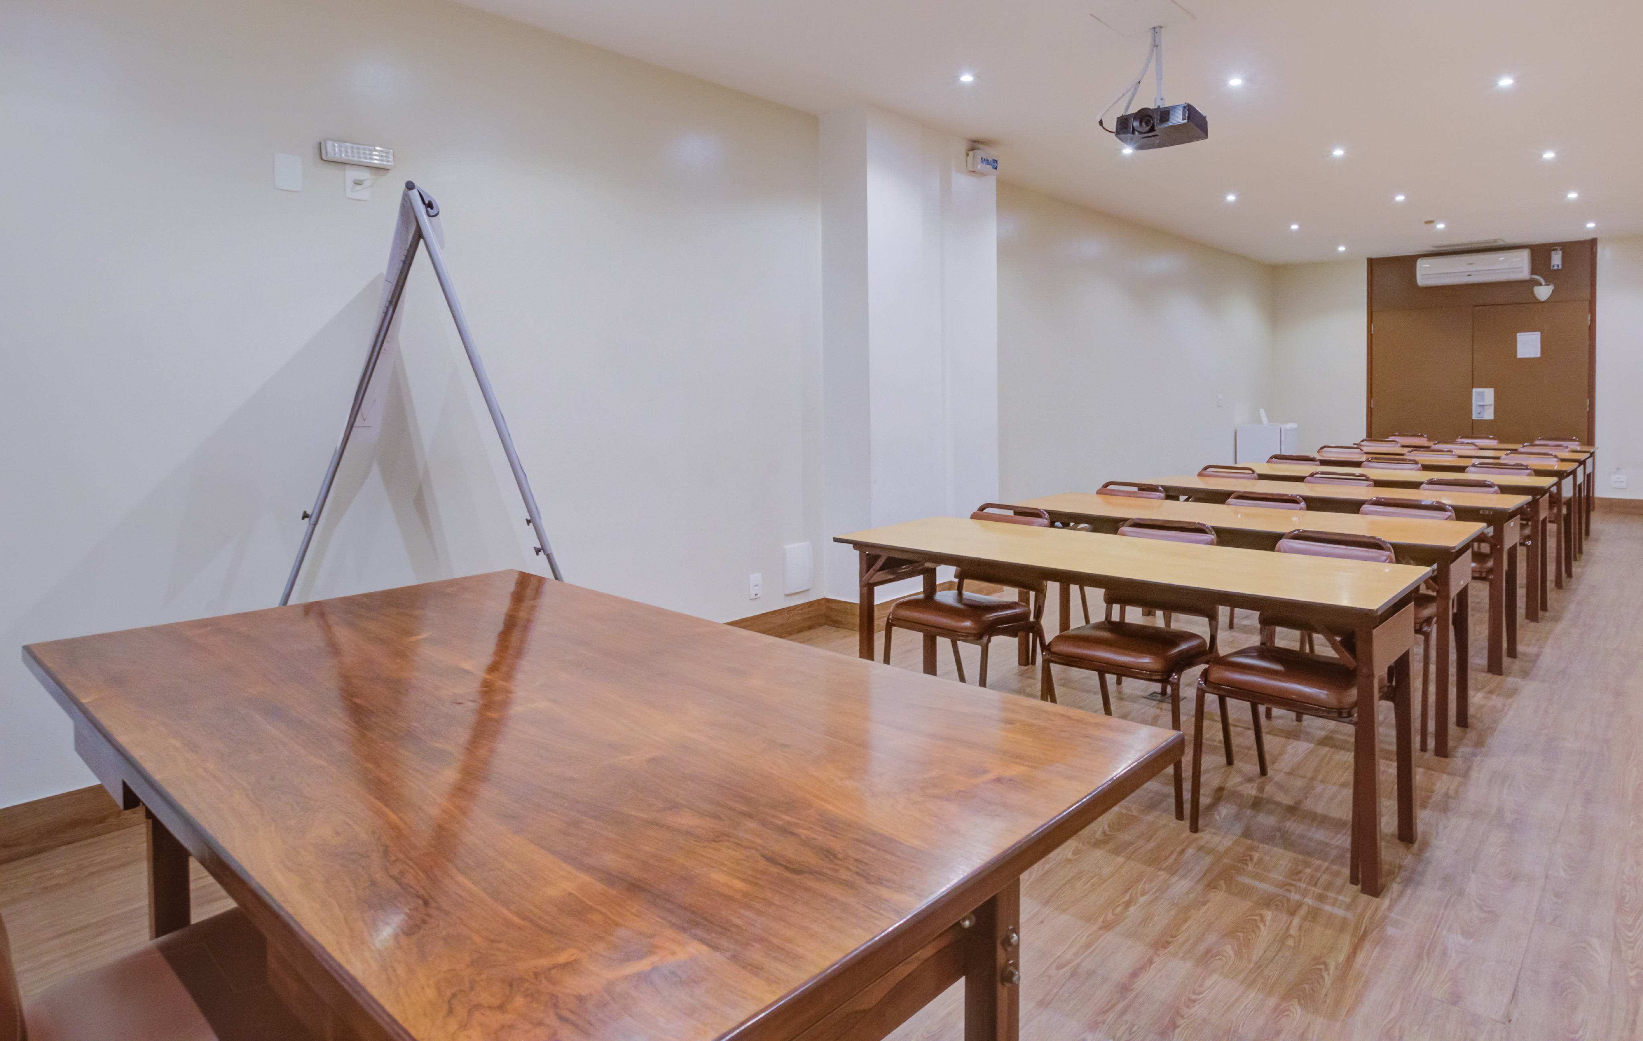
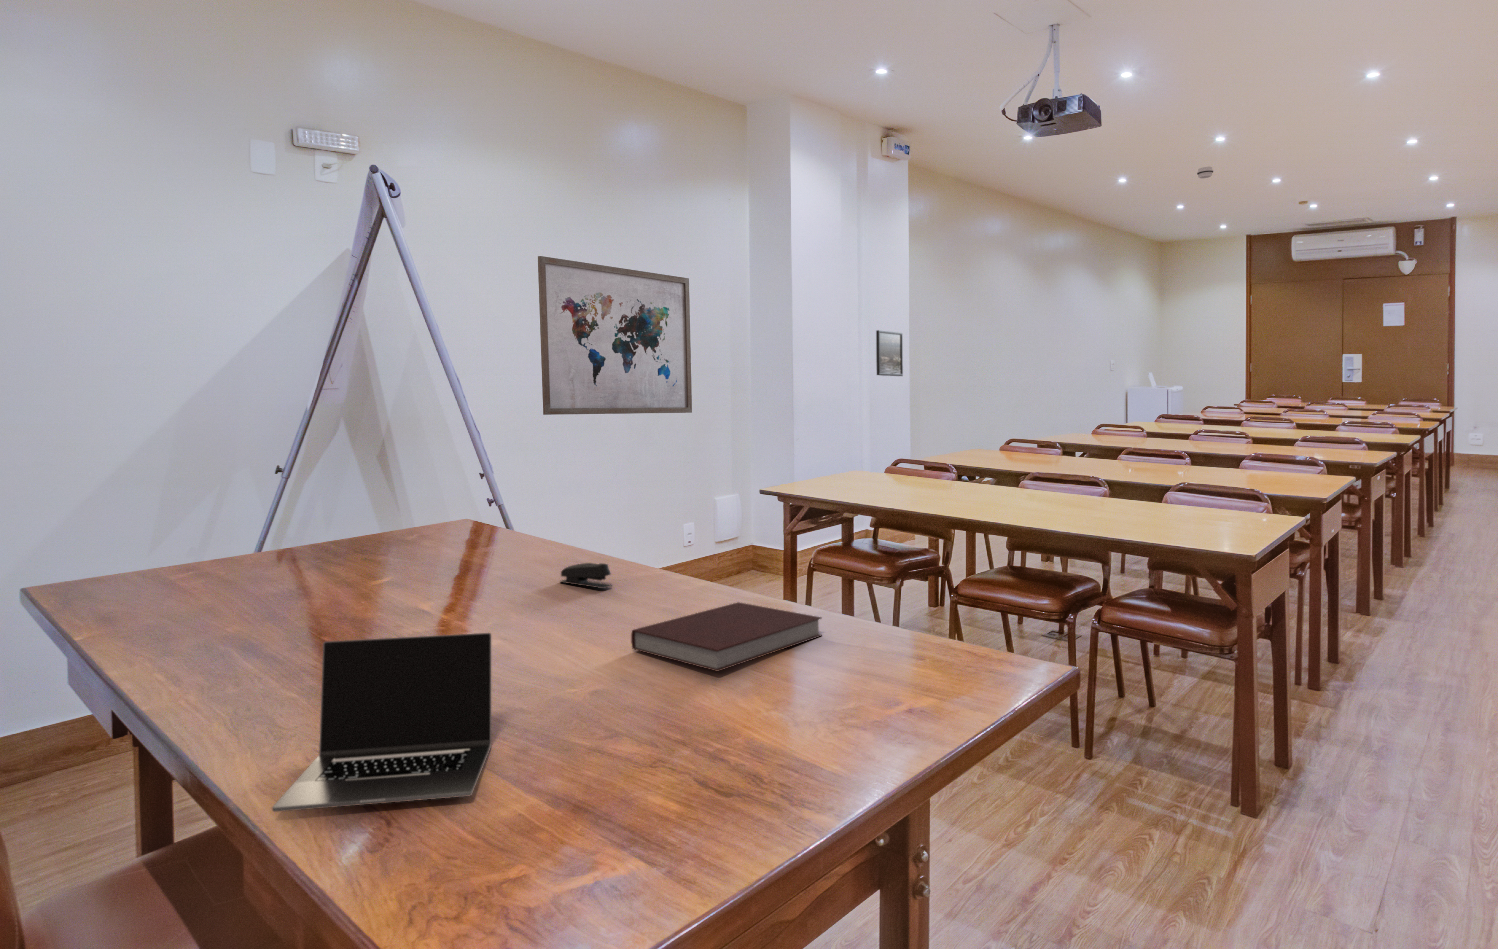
+ stapler [559,562,613,589]
+ laptop [272,632,621,812]
+ wall art [537,256,692,415]
+ notebook [631,602,823,672]
+ smoke detector [1197,166,1214,179]
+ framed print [876,330,903,377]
